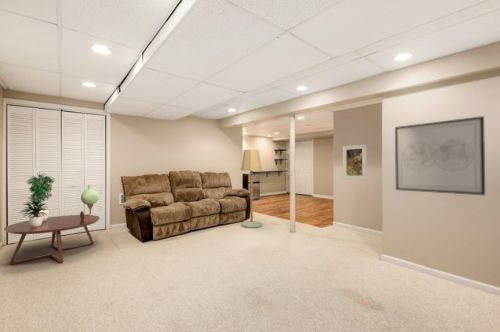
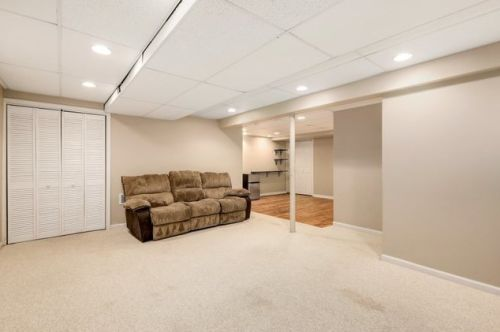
- wall lamp [79,184,100,220]
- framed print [342,143,368,181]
- potted plant [18,171,56,227]
- floor lamp [240,148,263,229]
- wall art [394,115,486,196]
- coffee table [3,214,101,266]
